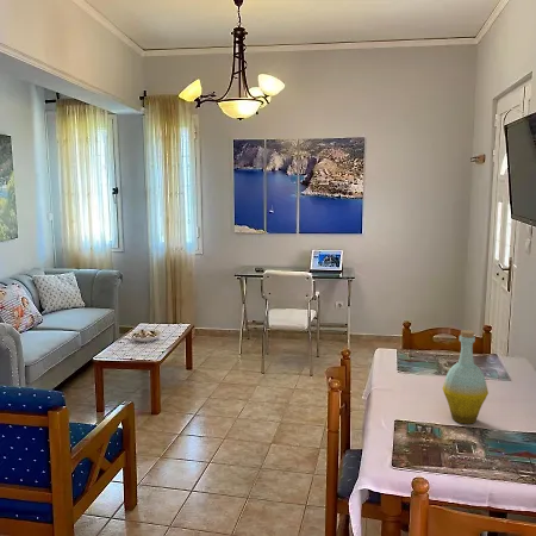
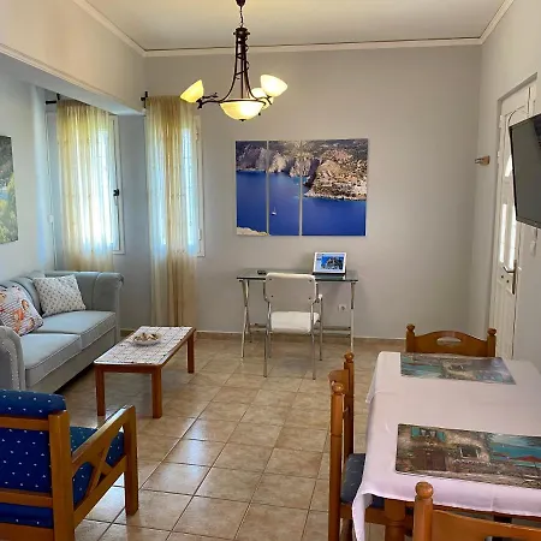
- bottle [441,329,490,425]
